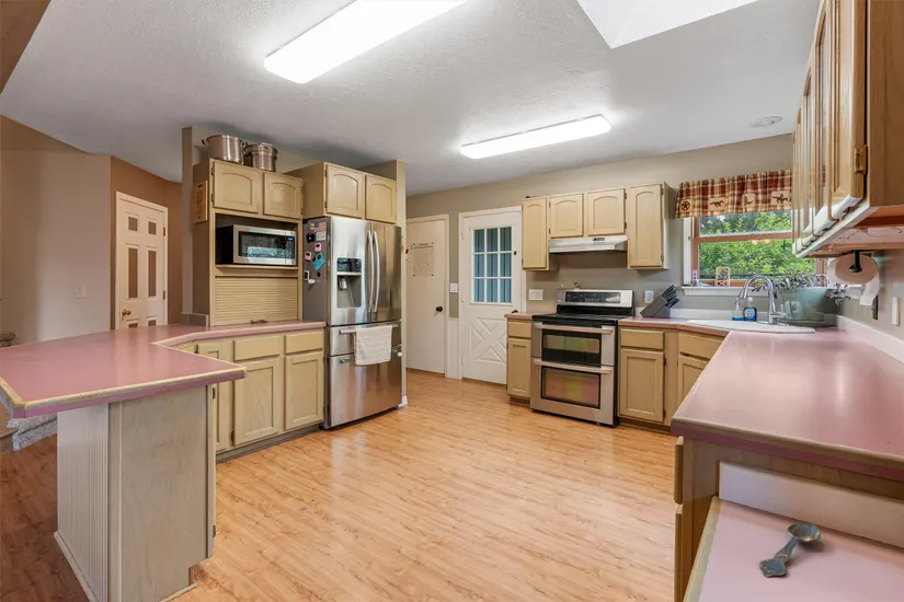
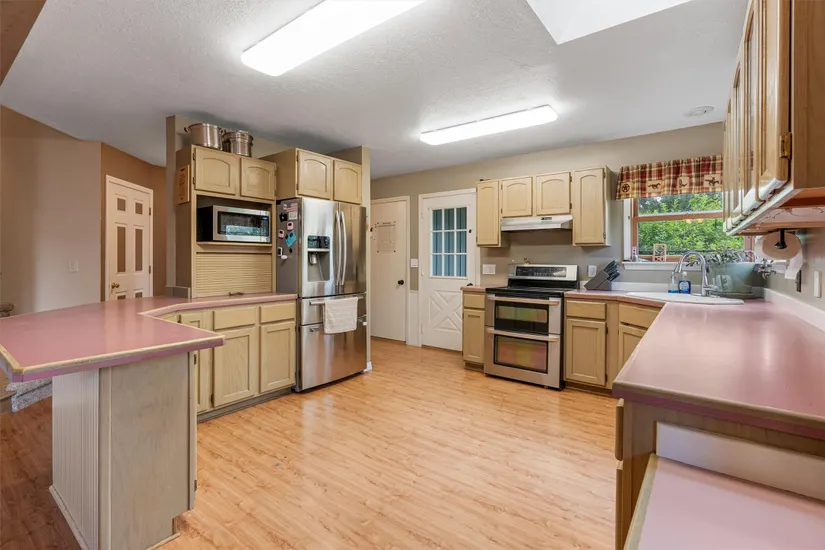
- spoon [758,521,822,579]
